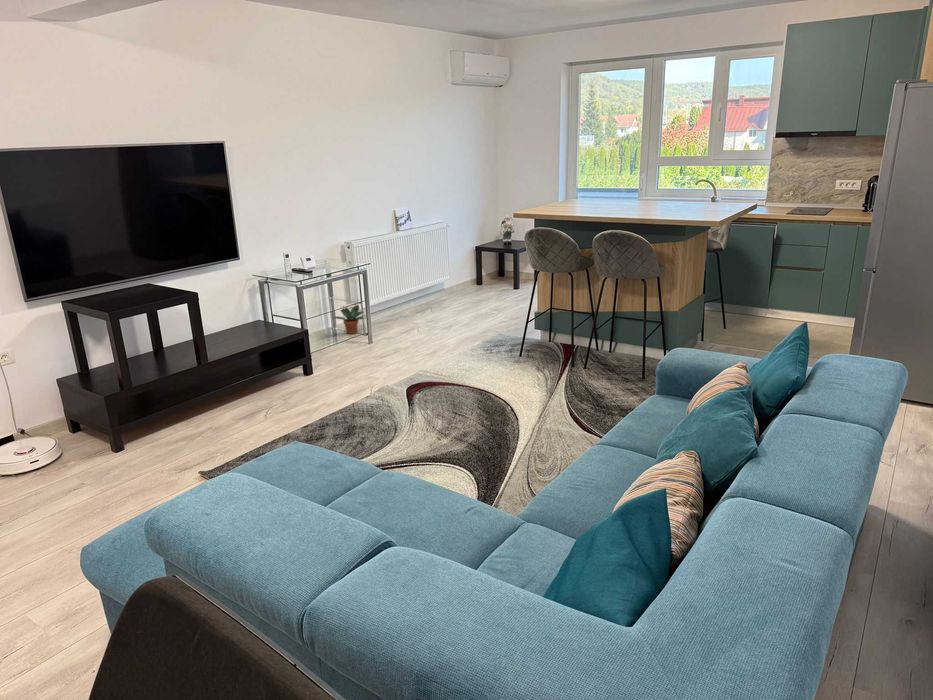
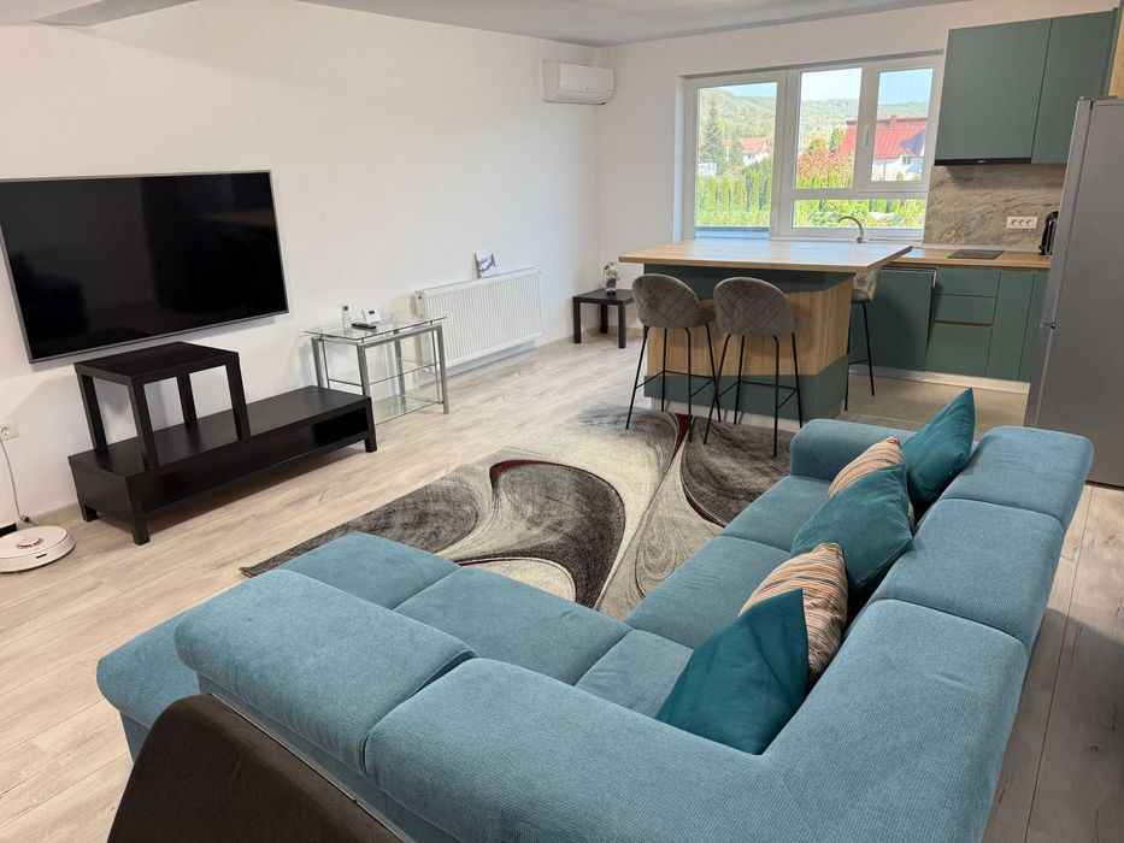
- potted plant [333,304,365,335]
